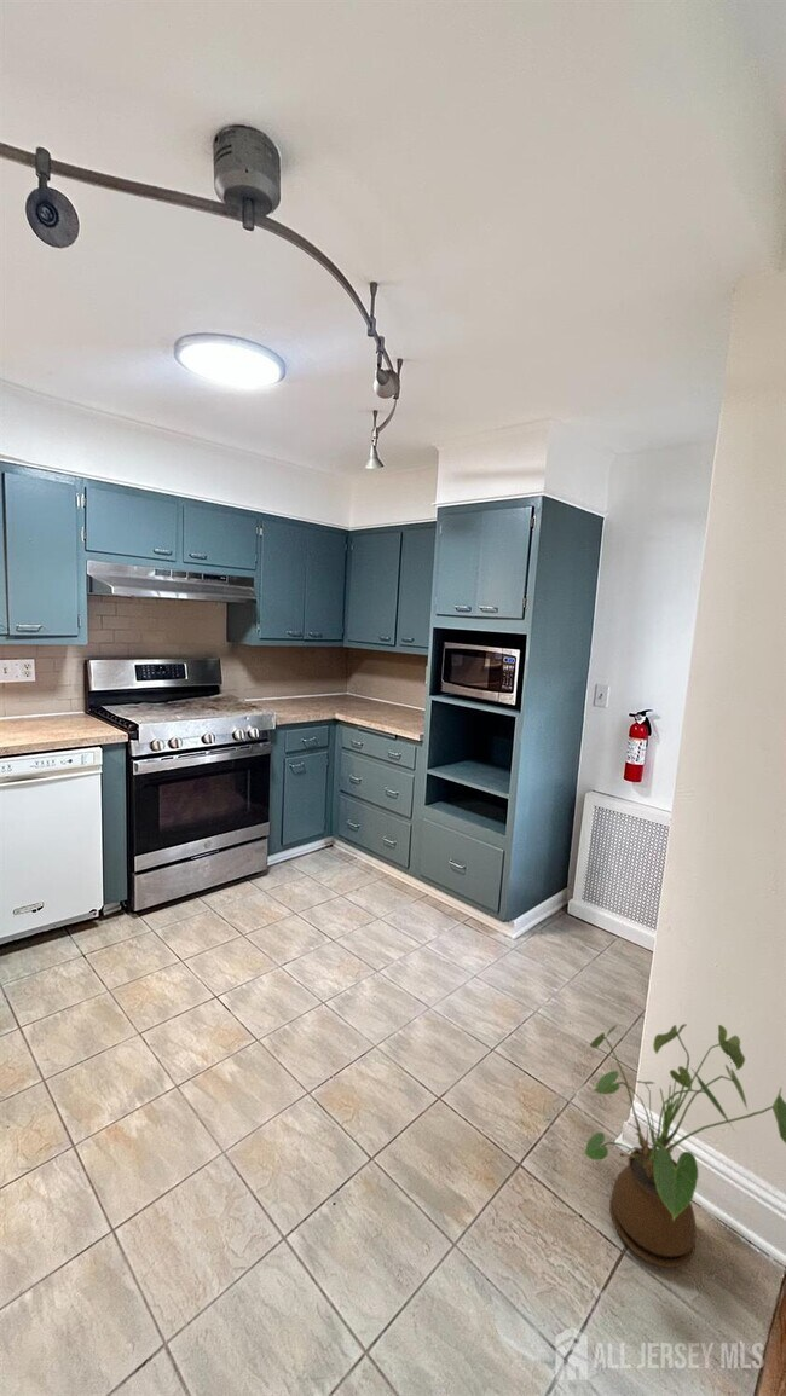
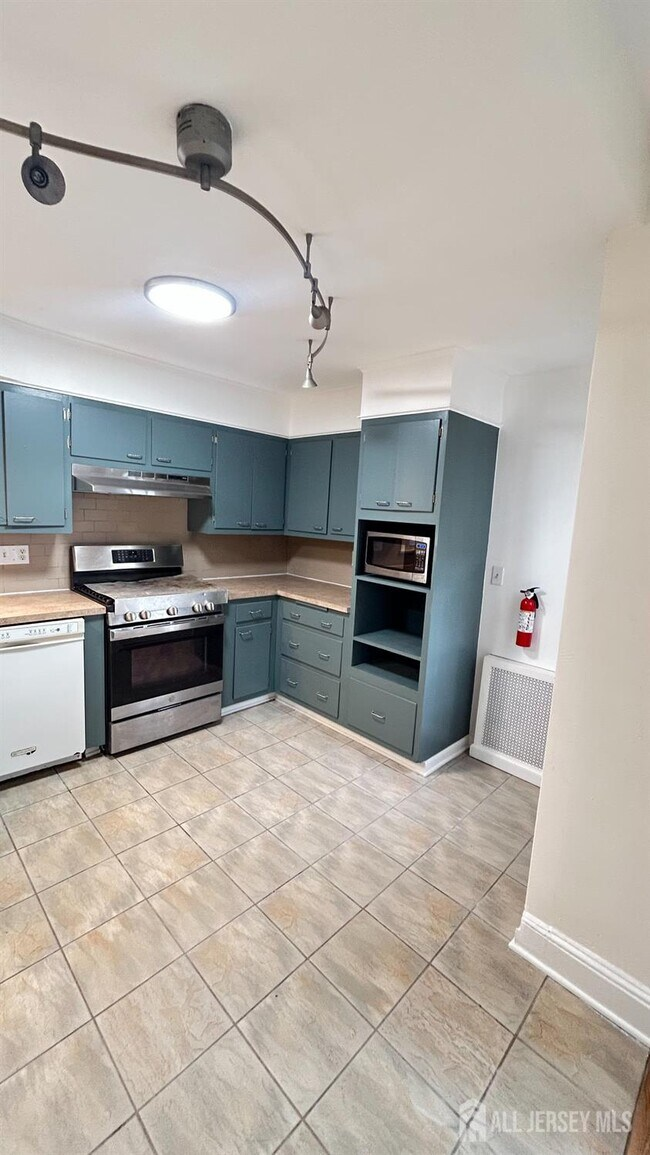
- house plant [582,1023,786,1269]
